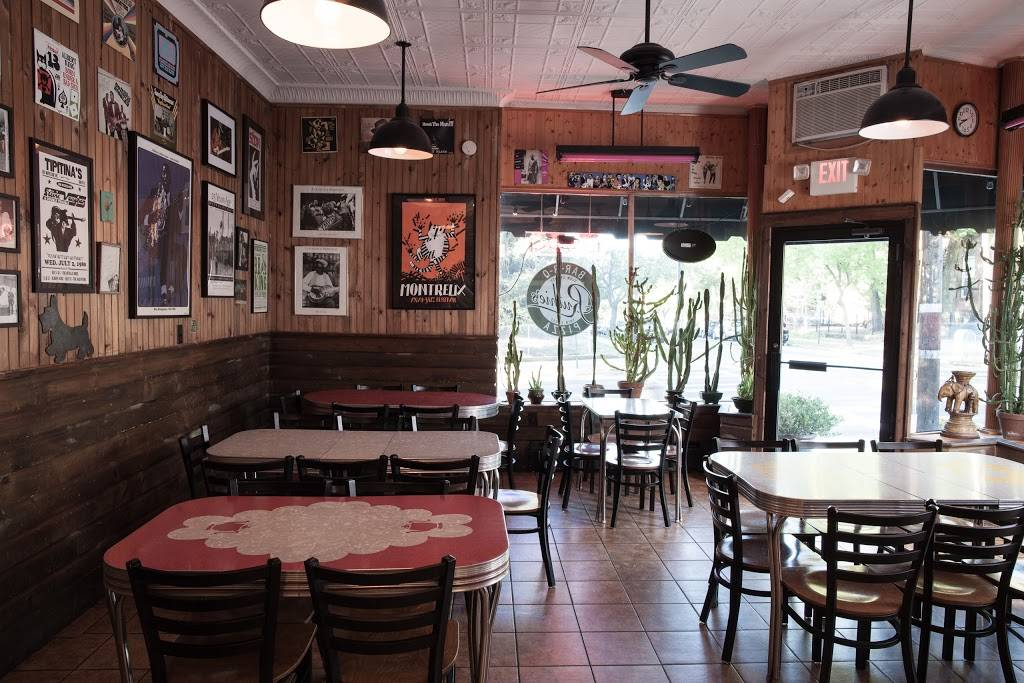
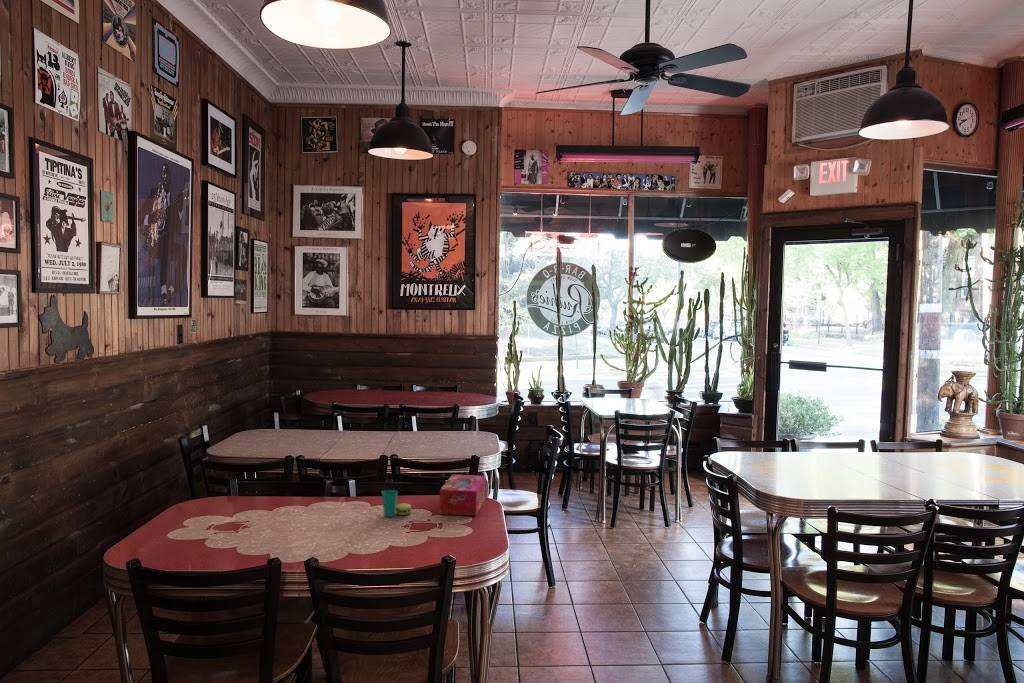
+ cup [381,489,412,518]
+ tissue box [439,474,487,517]
